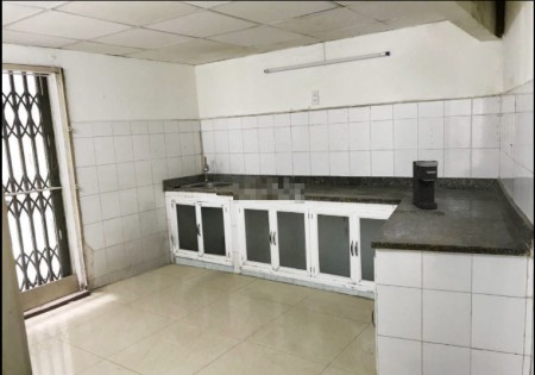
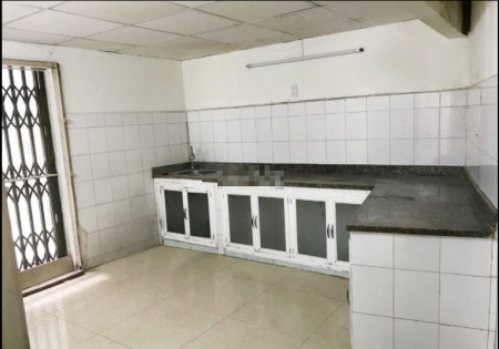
- coffee maker [411,160,440,211]
